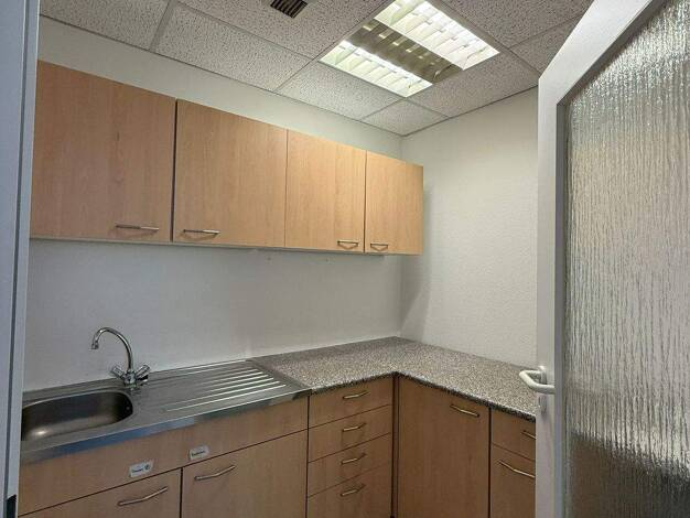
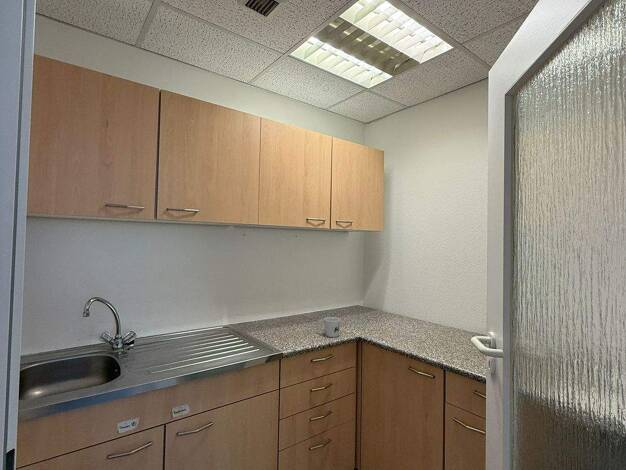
+ mug [316,316,342,338]
